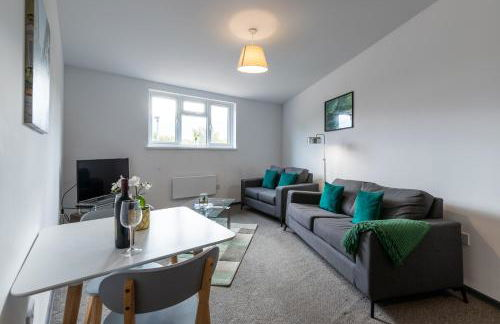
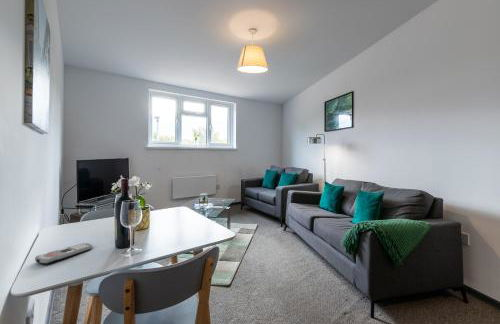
+ remote control [34,242,93,265]
